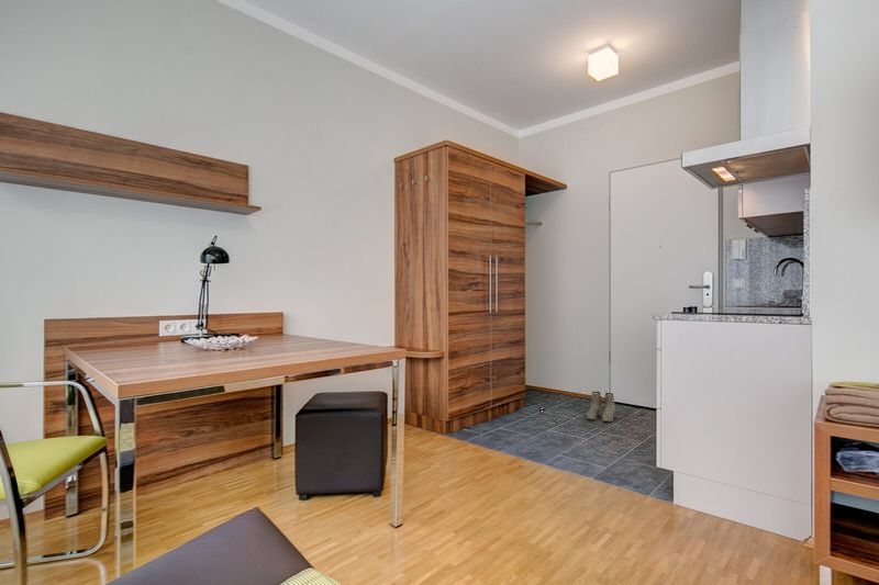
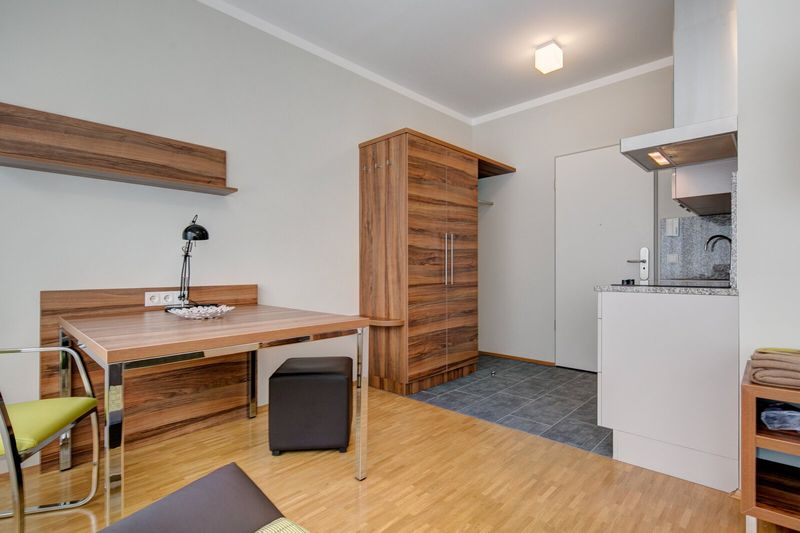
- boots [586,391,616,423]
